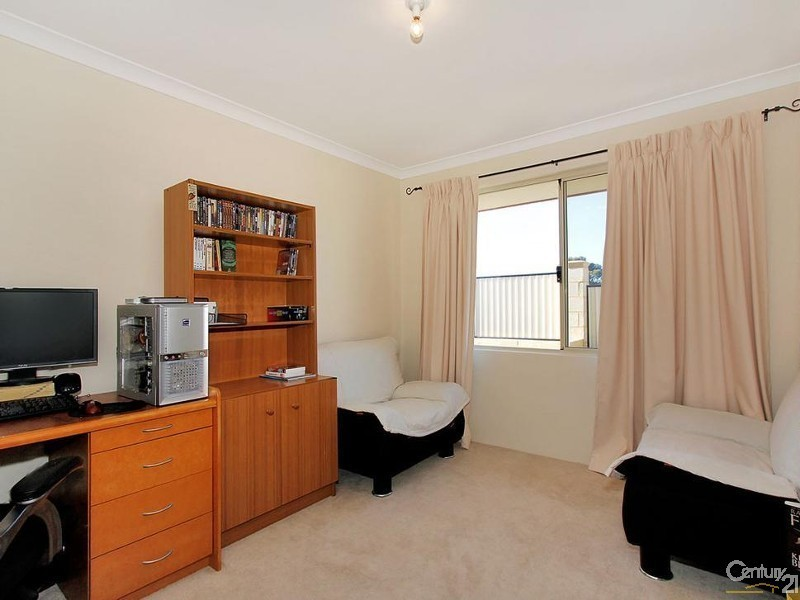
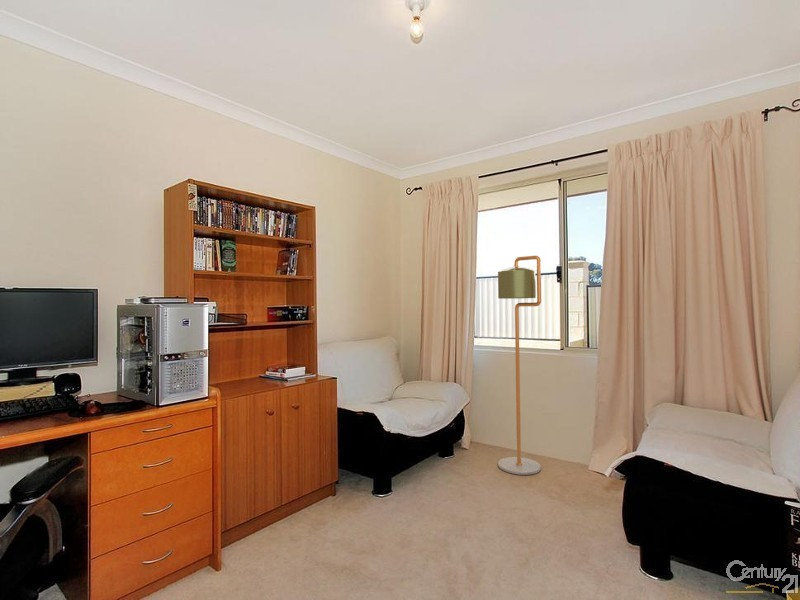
+ floor lamp [497,255,542,476]
